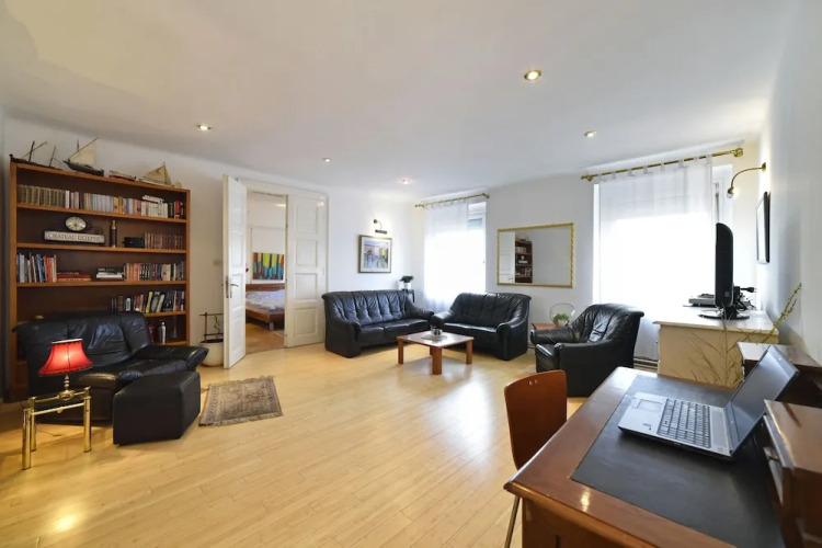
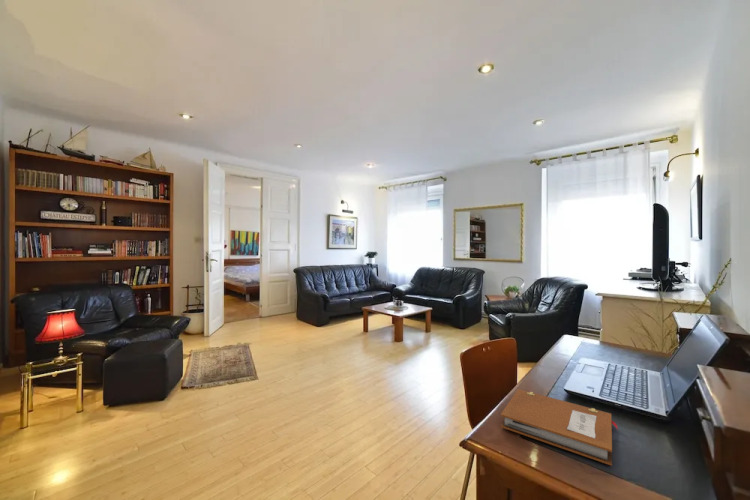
+ notebook [500,388,619,467]
